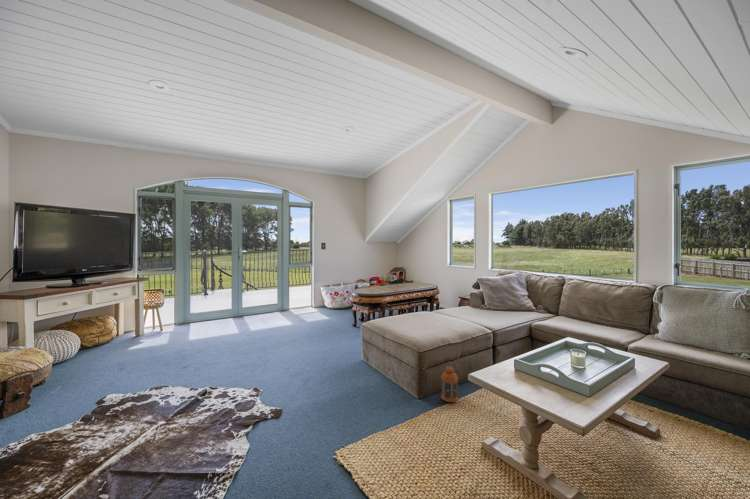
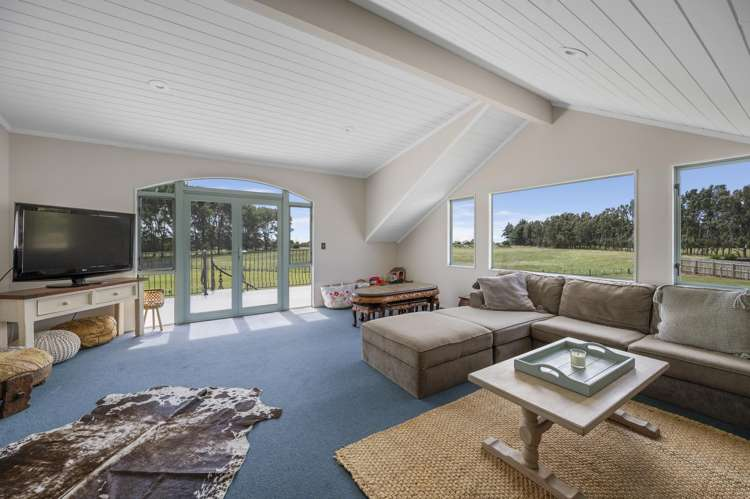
- lantern [440,362,459,403]
